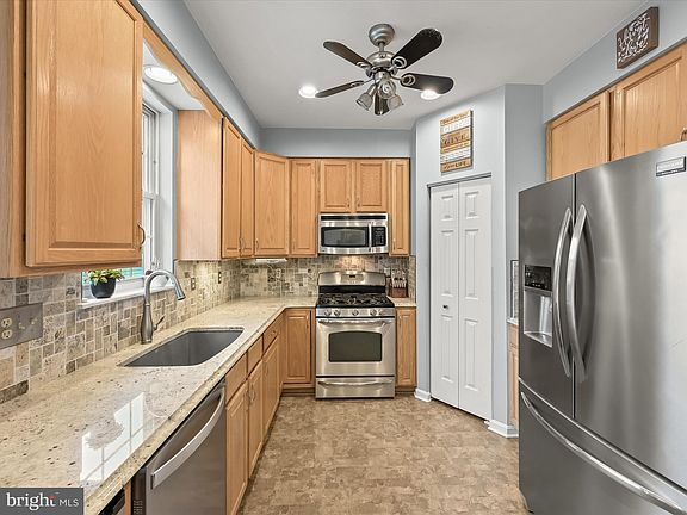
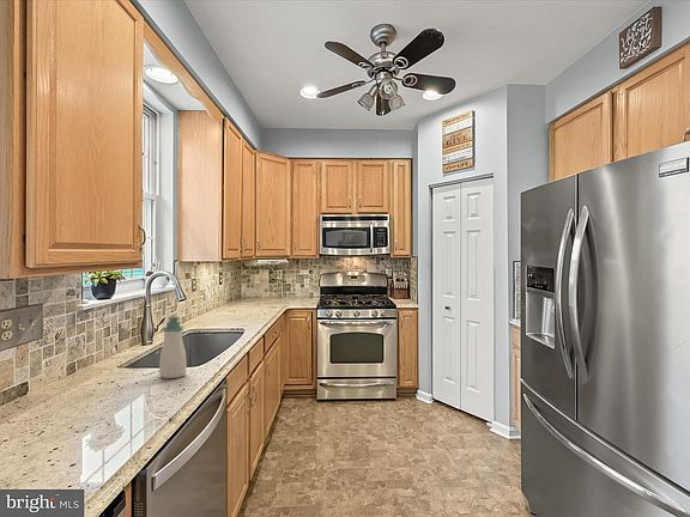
+ soap bottle [158,316,188,379]
